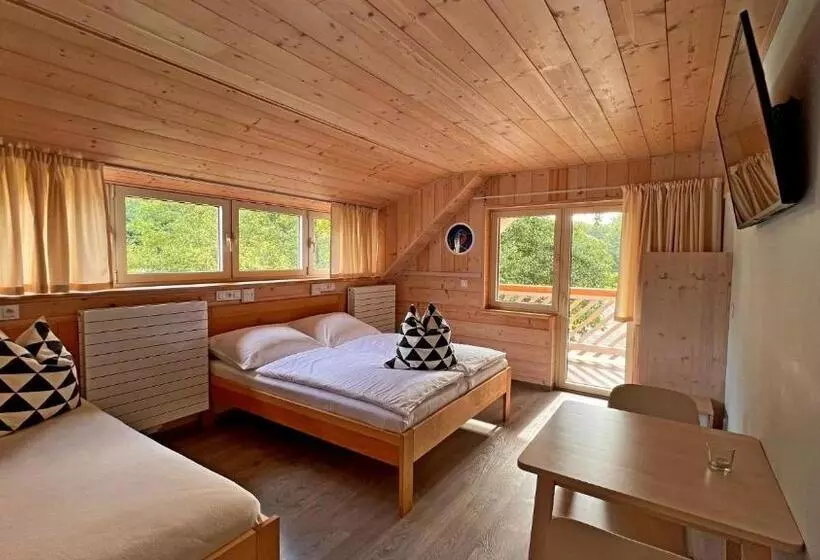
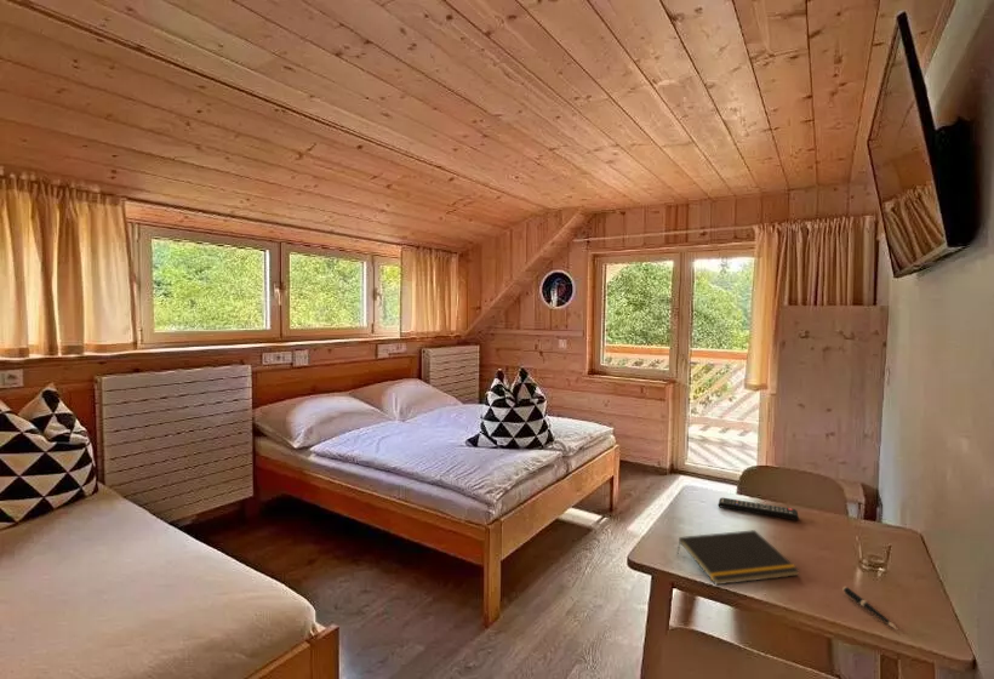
+ notepad [675,529,801,586]
+ pen [841,586,898,630]
+ remote control [718,497,800,521]
